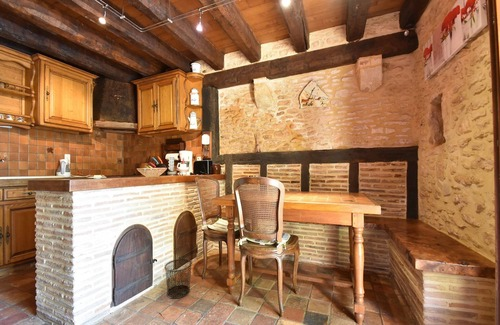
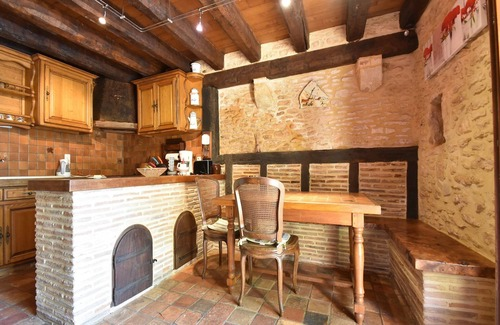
- waste bin [163,258,193,300]
